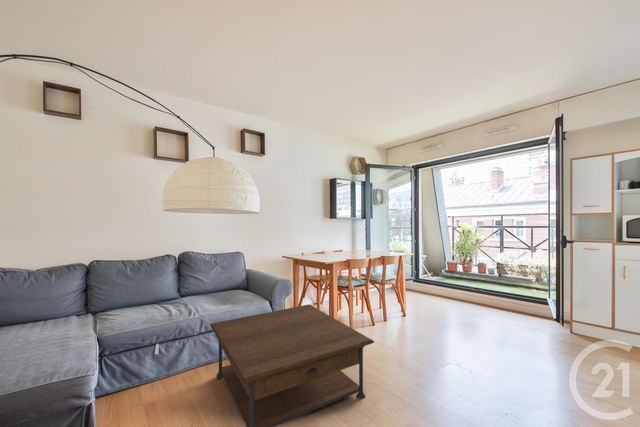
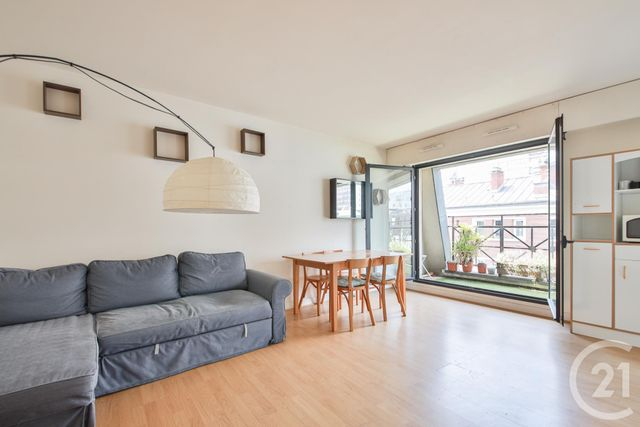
- coffee table [209,303,375,427]
